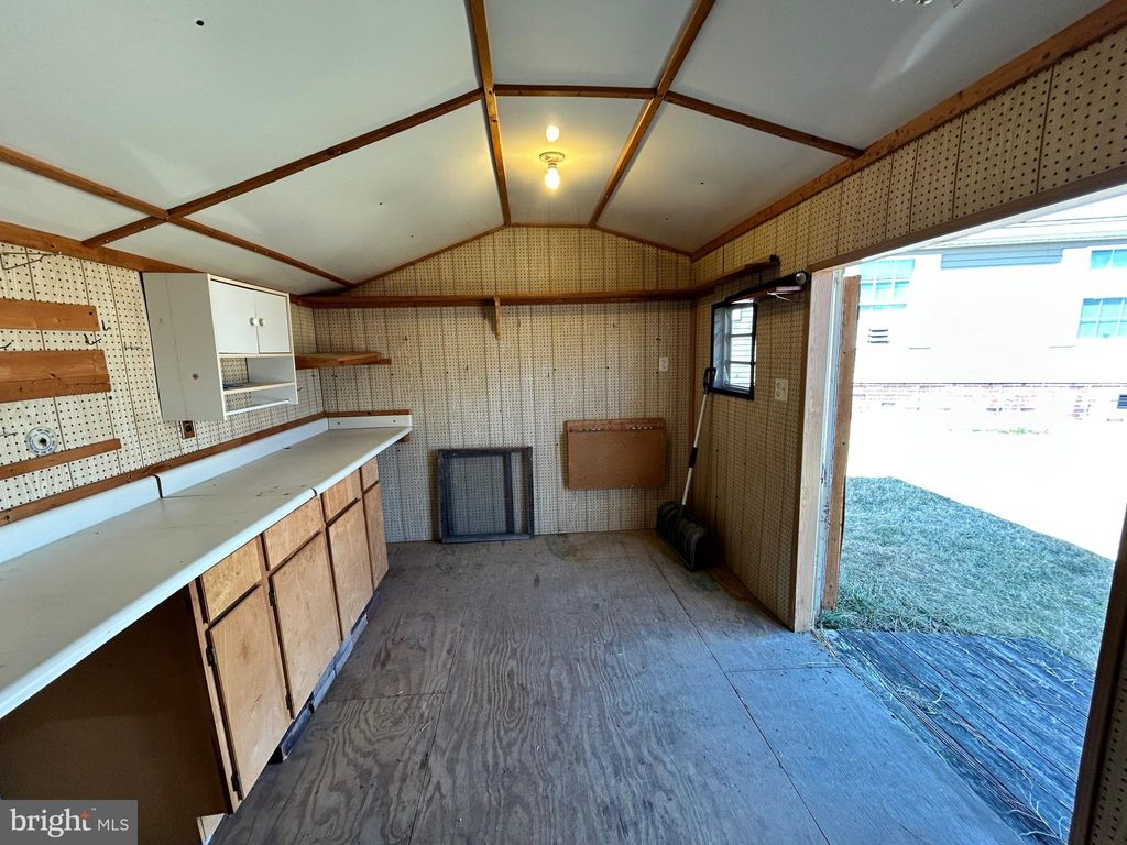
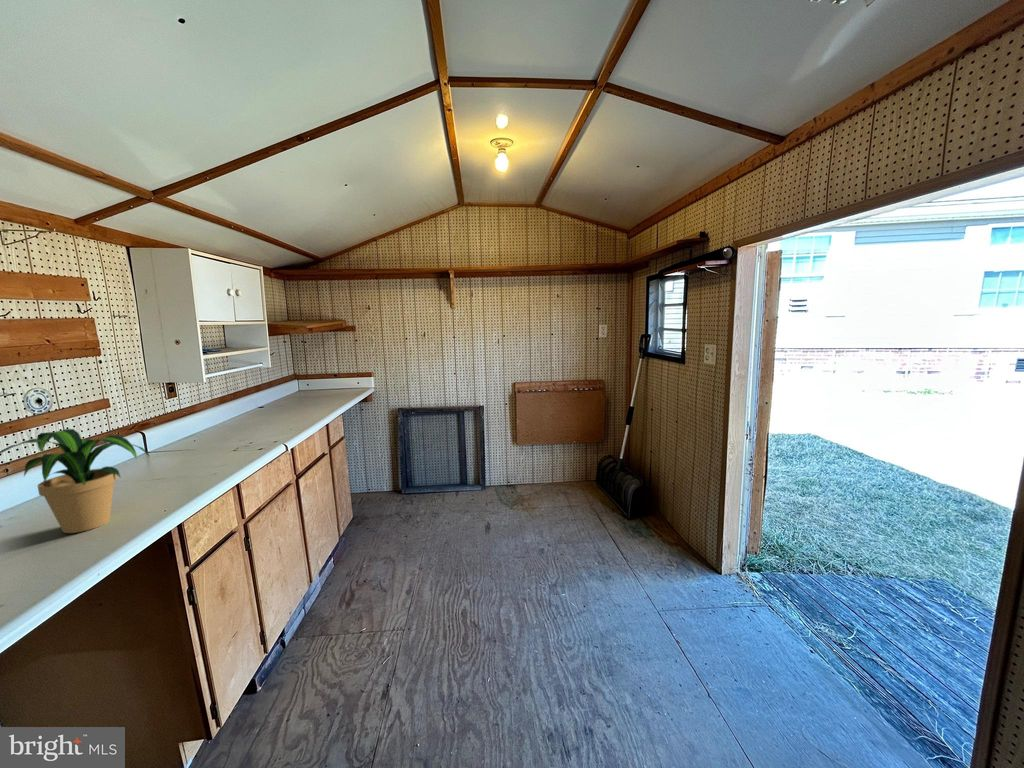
+ potted plant [0,428,150,534]
